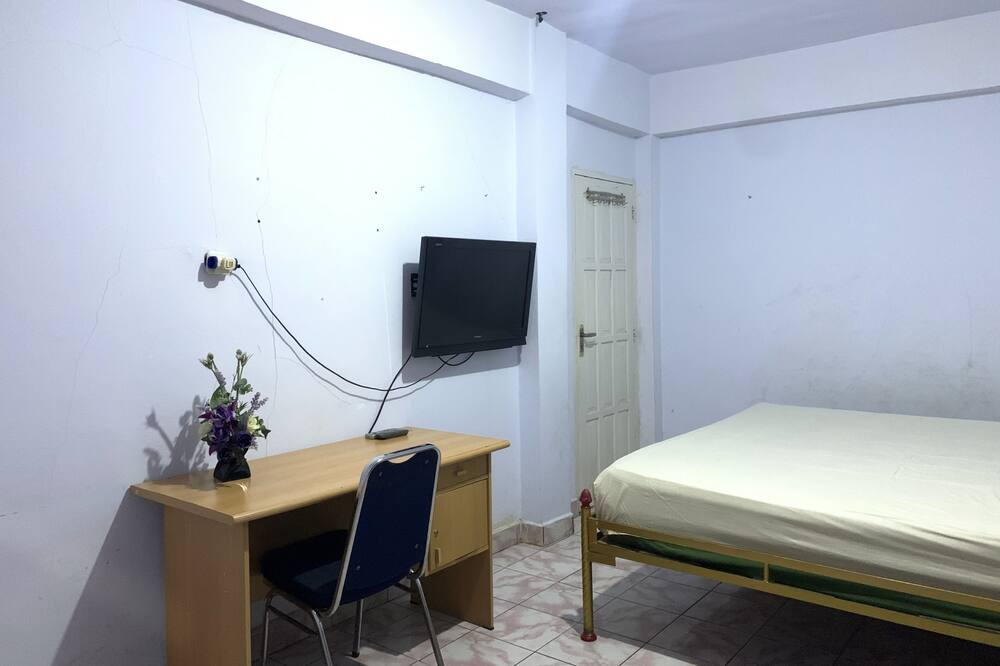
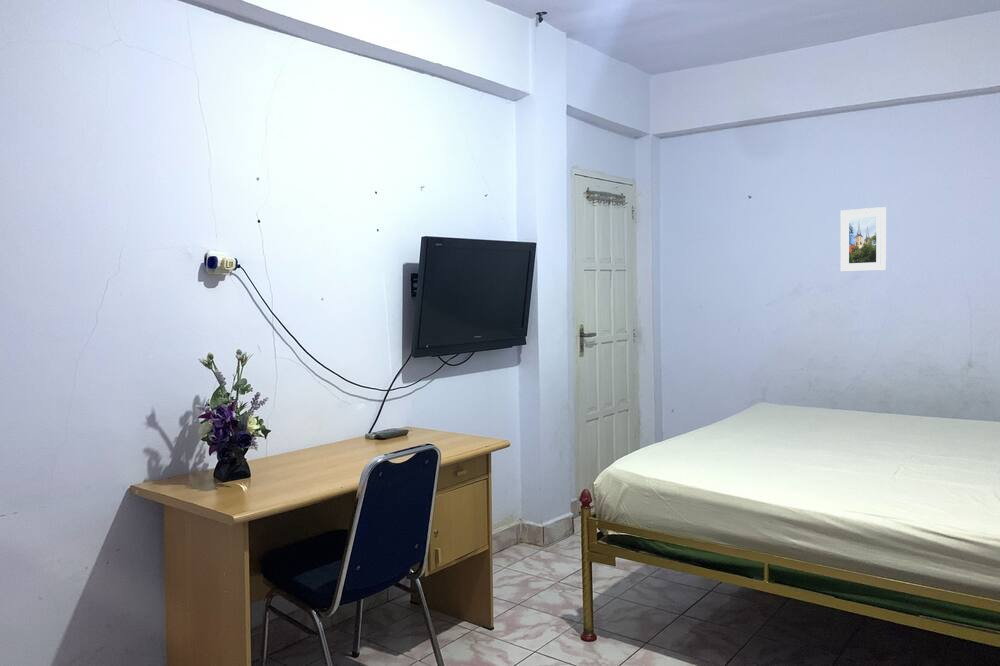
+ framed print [839,206,887,273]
